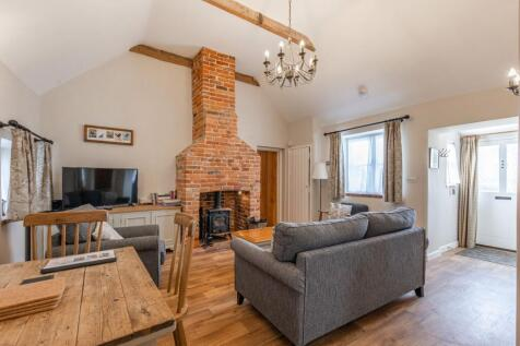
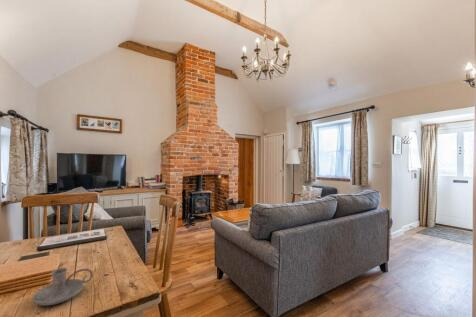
+ candle holder [32,267,94,307]
